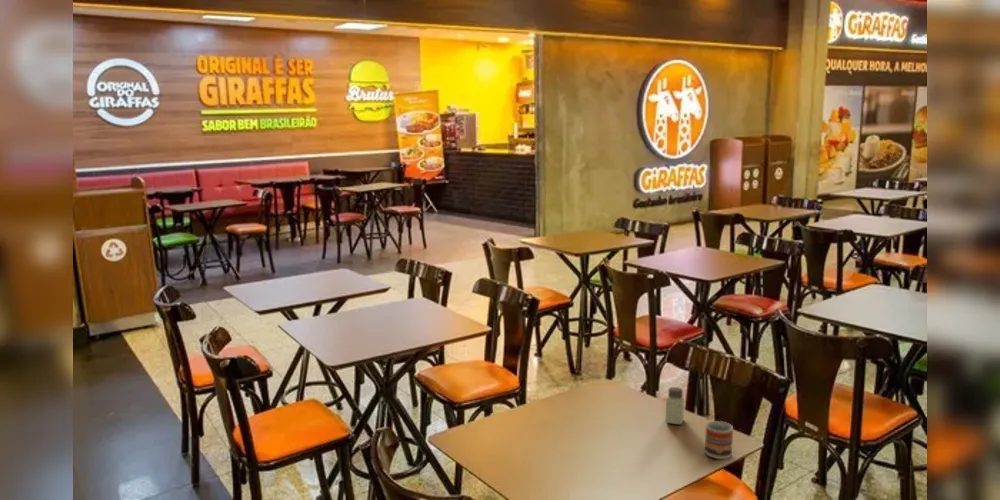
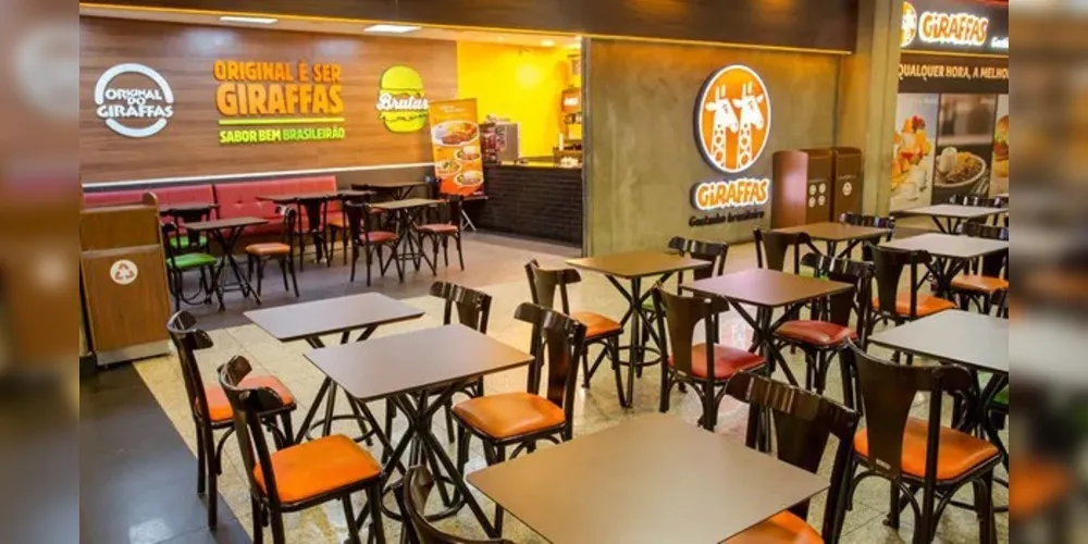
- saltshaker [664,386,685,425]
- cup [704,420,734,460]
